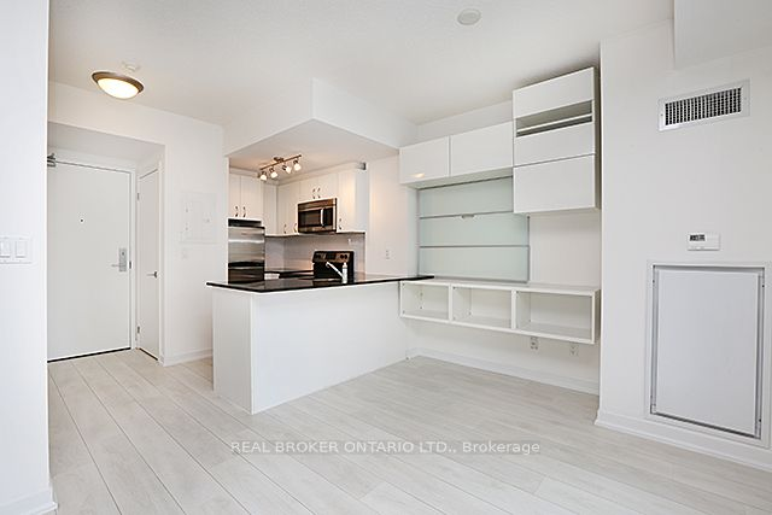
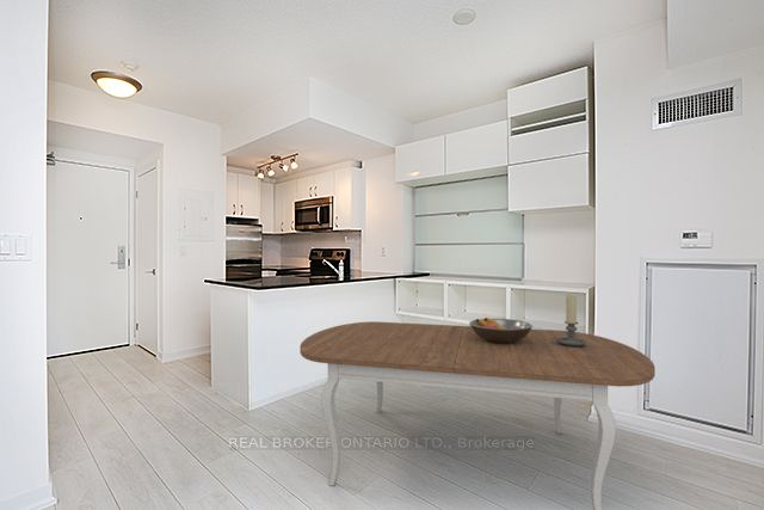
+ fruit bowl [468,317,534,343]
+ dining table [298,320,657,510]
+ candle holder [552,293,587,346]
